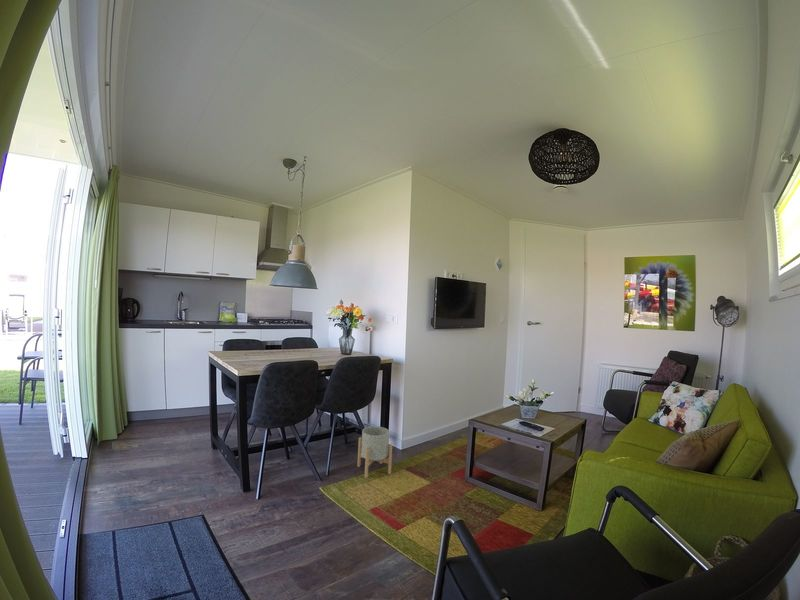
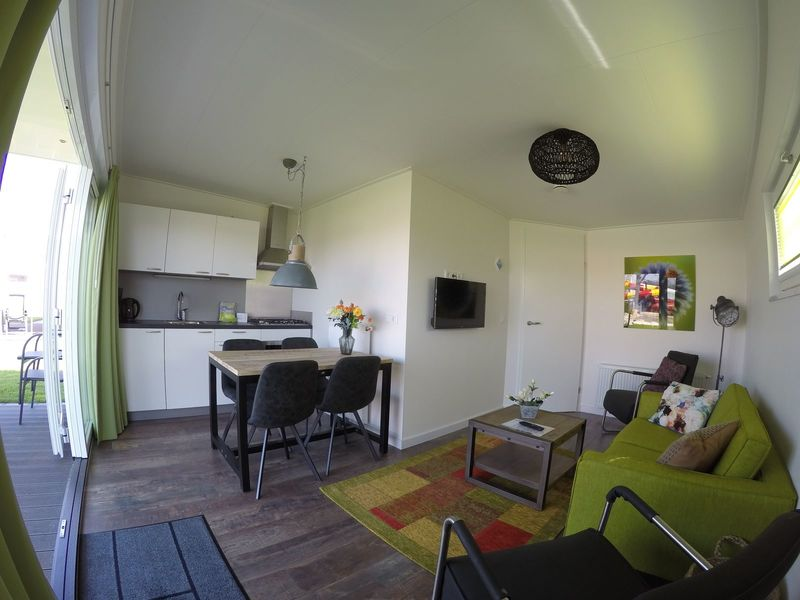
- planter [356,426,393,479]
